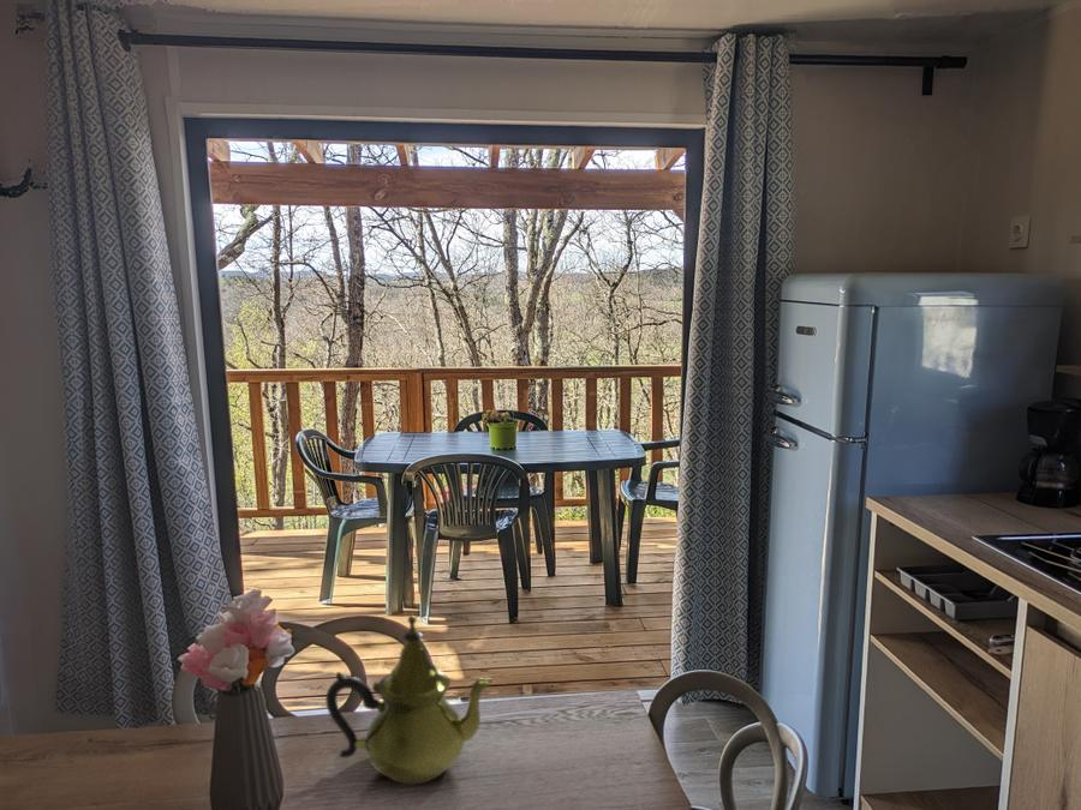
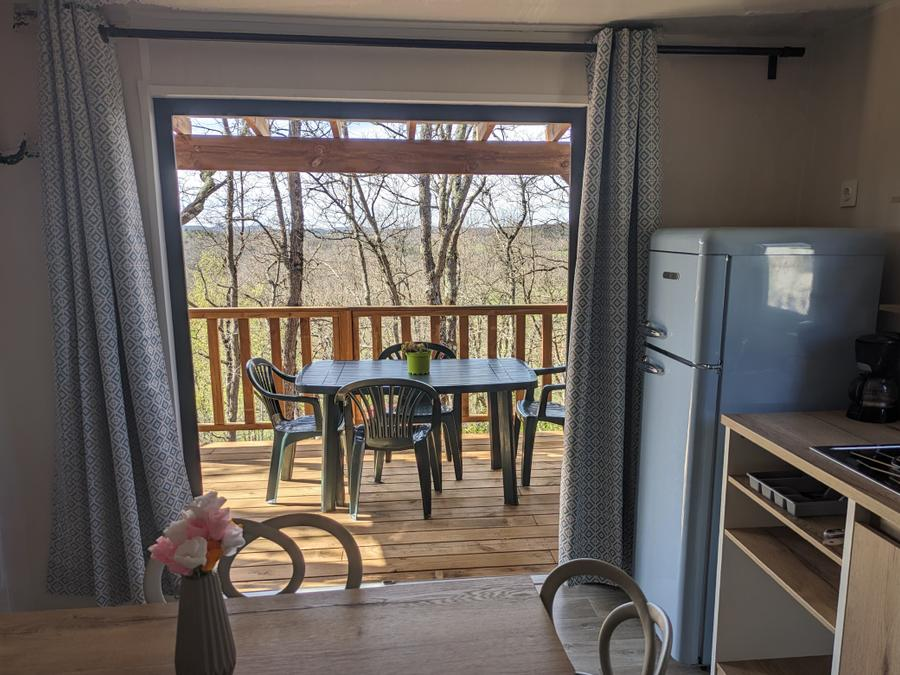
- teapot [324,614,494,786]
